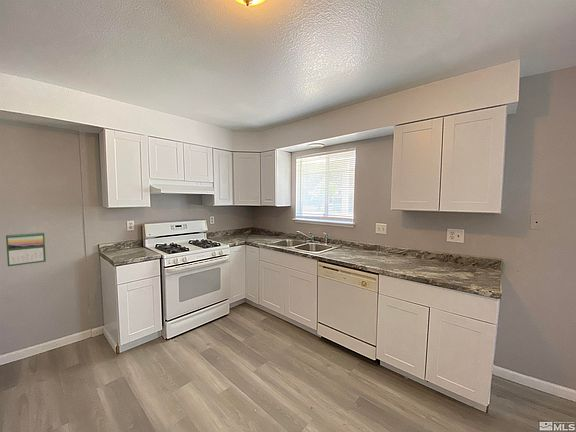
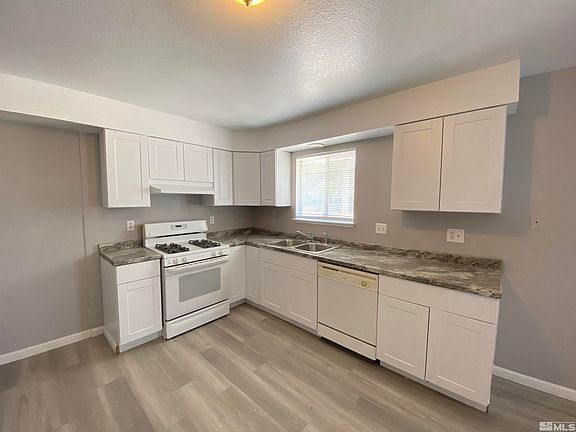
- calendar [5,231,47,267]
